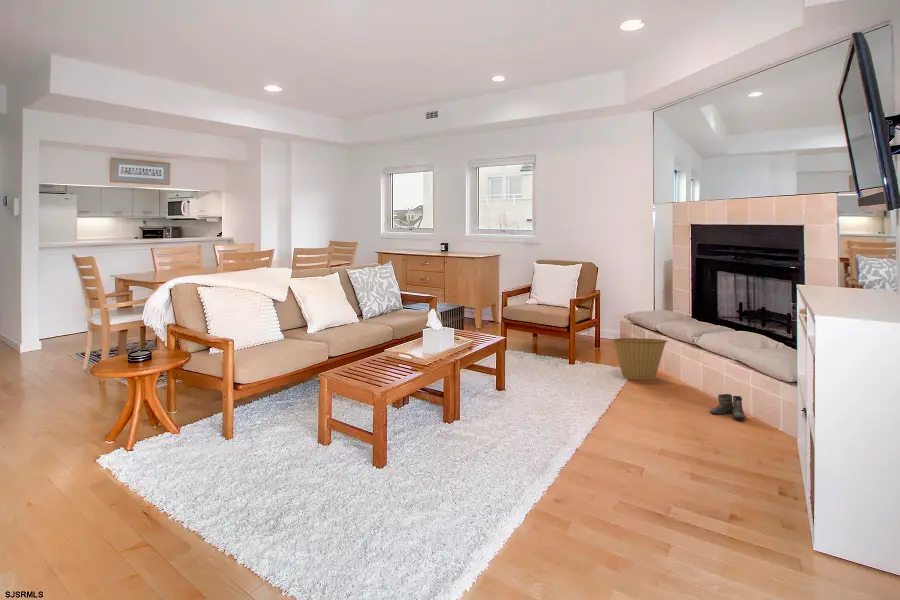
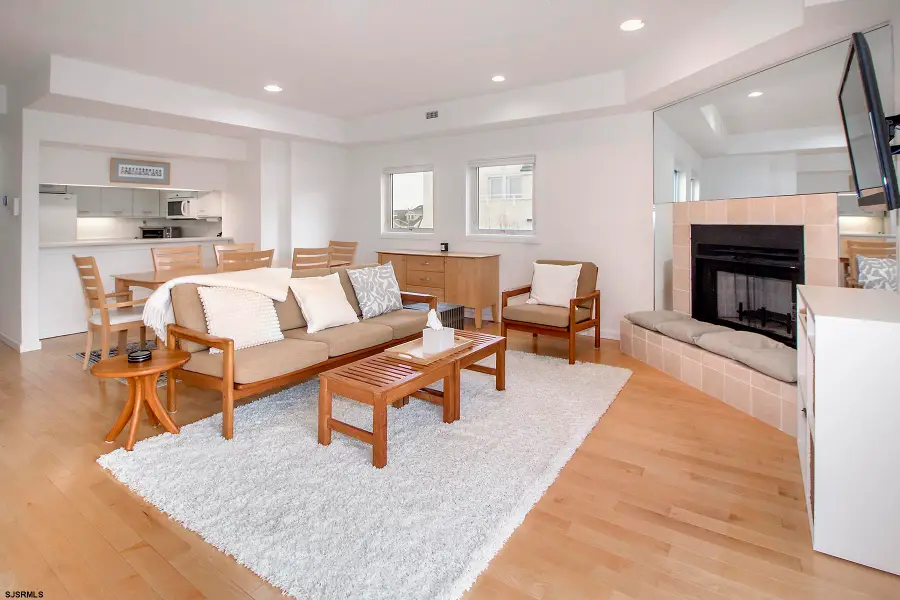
- boots [709,393,746,420]
- basket [611,337,669,381]
